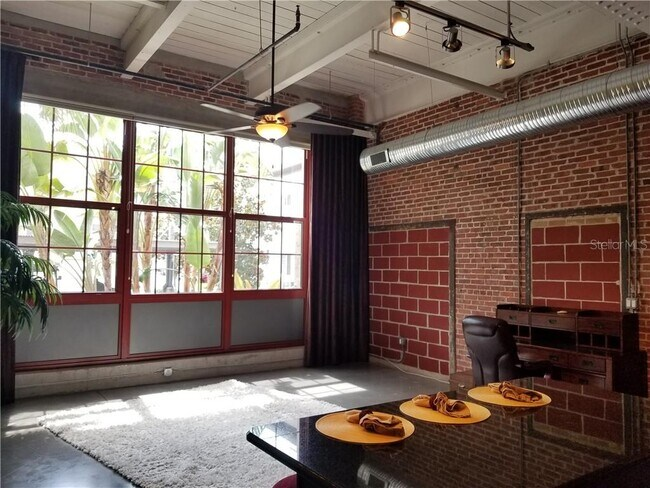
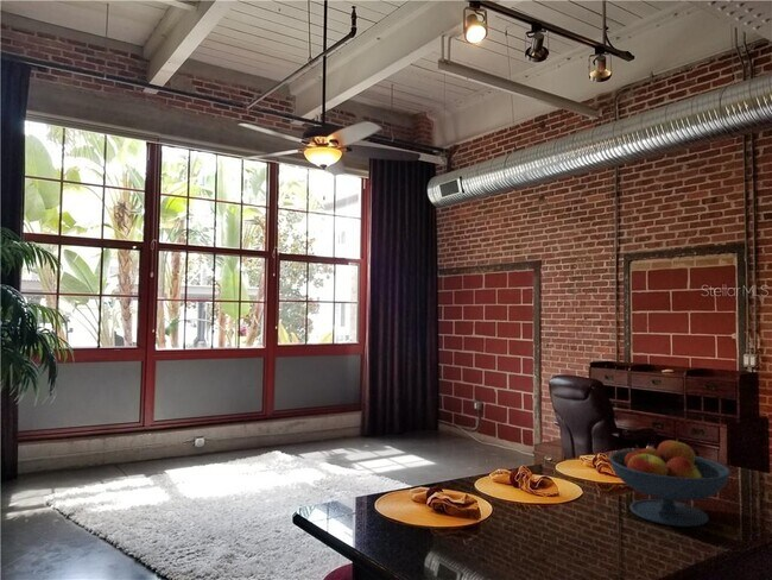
+ fruit bowl [608,437,733,528]
